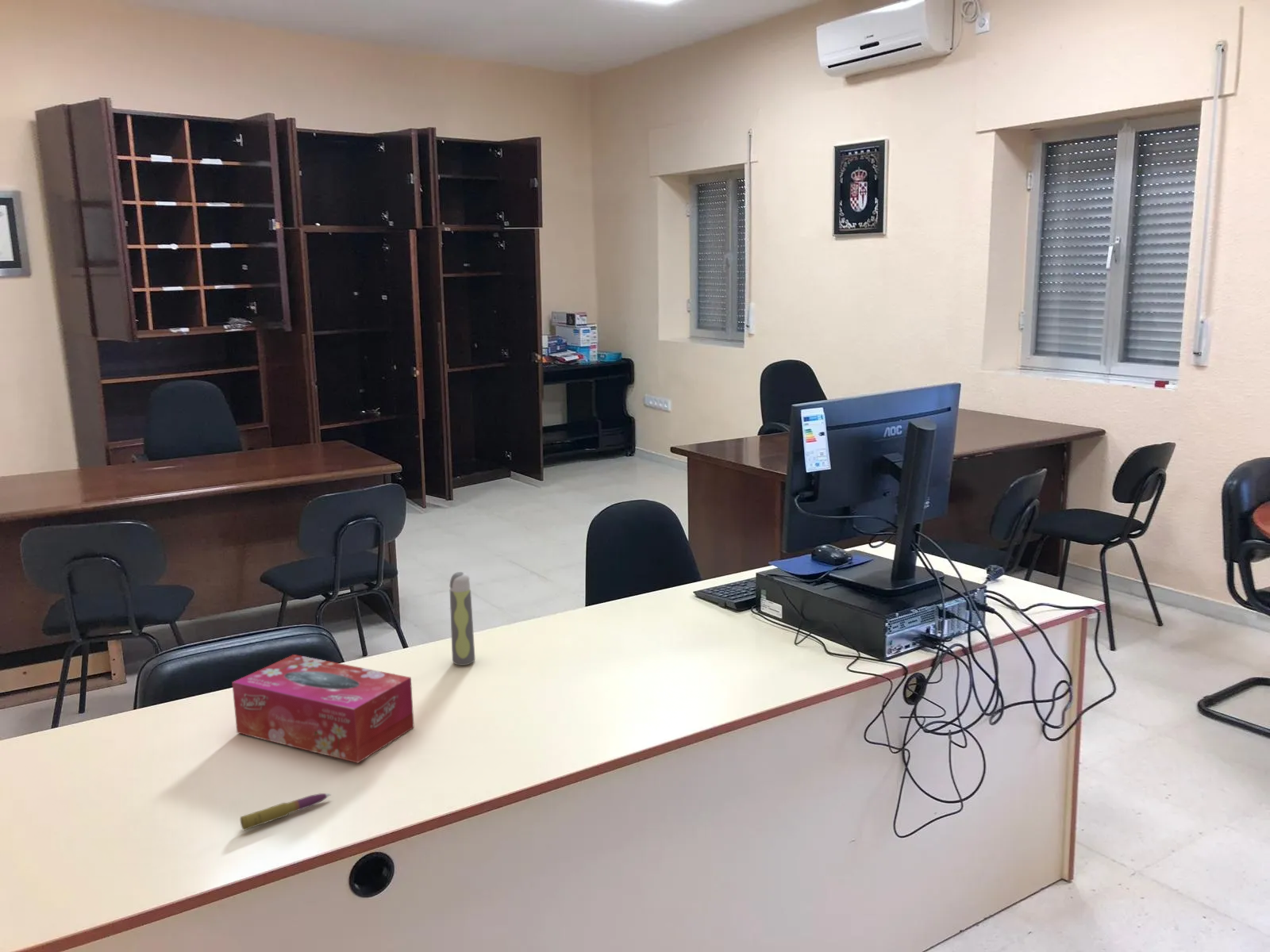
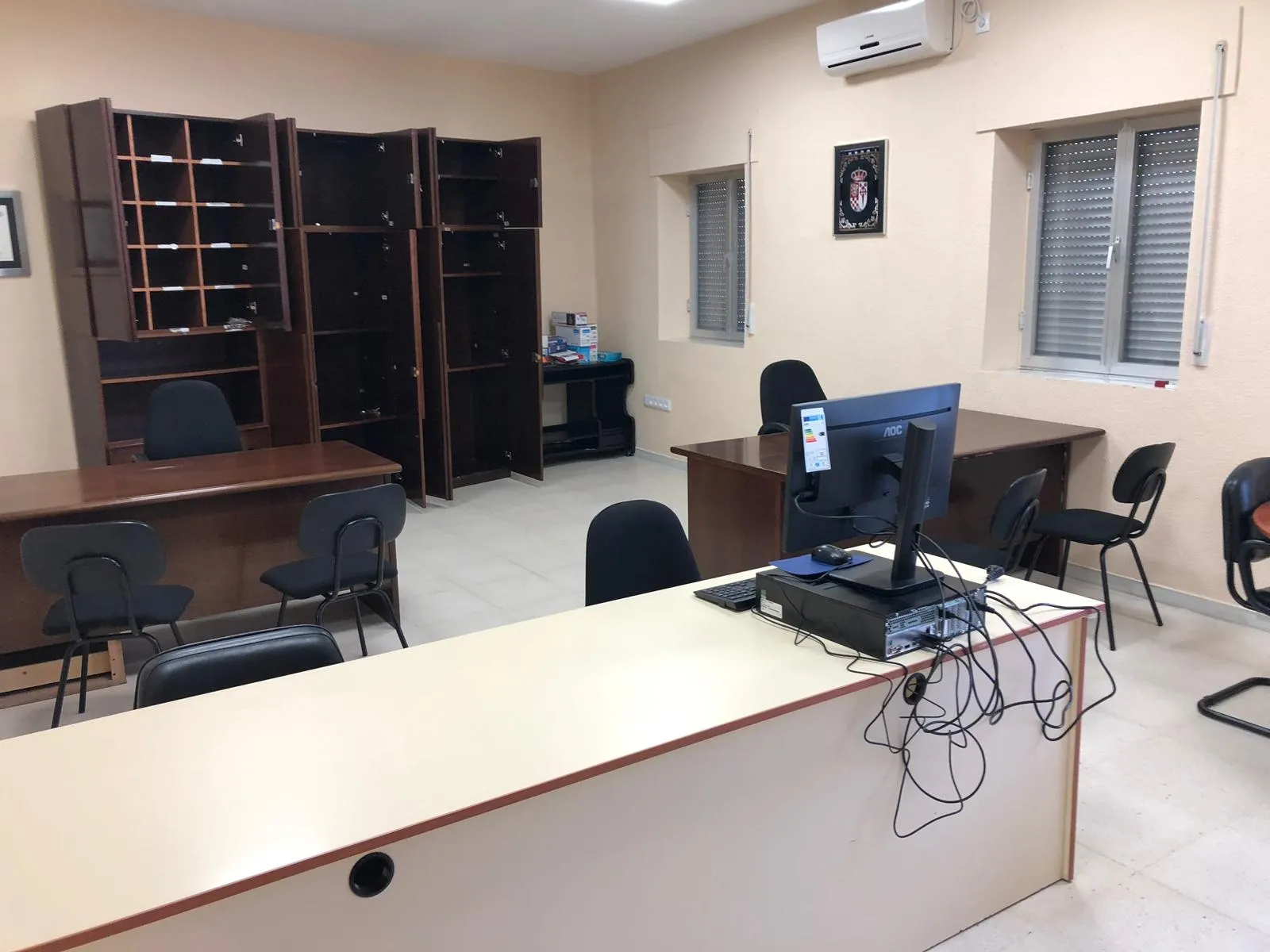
- pen [240,793,332,831]
- tissue box [231,654,415,764]
- spray bottle [449,571,475,666]
